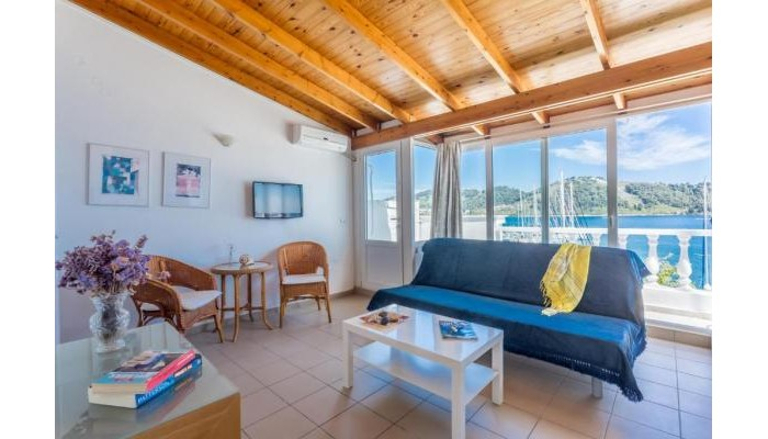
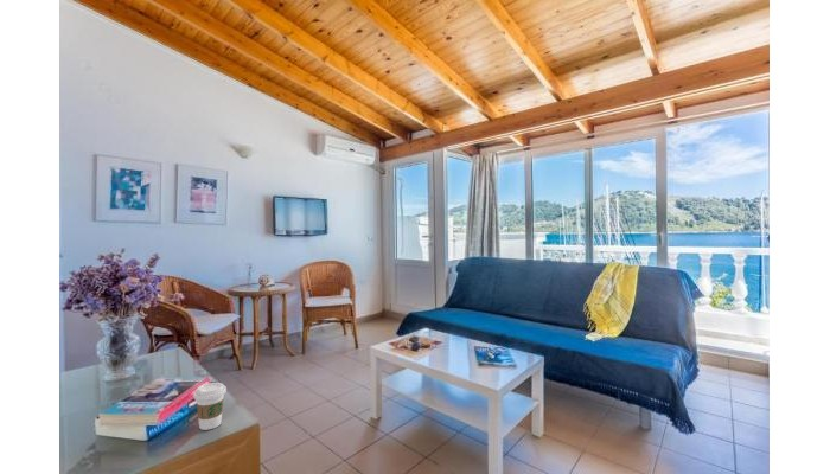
+ coffee cup [192,382,228,431]
